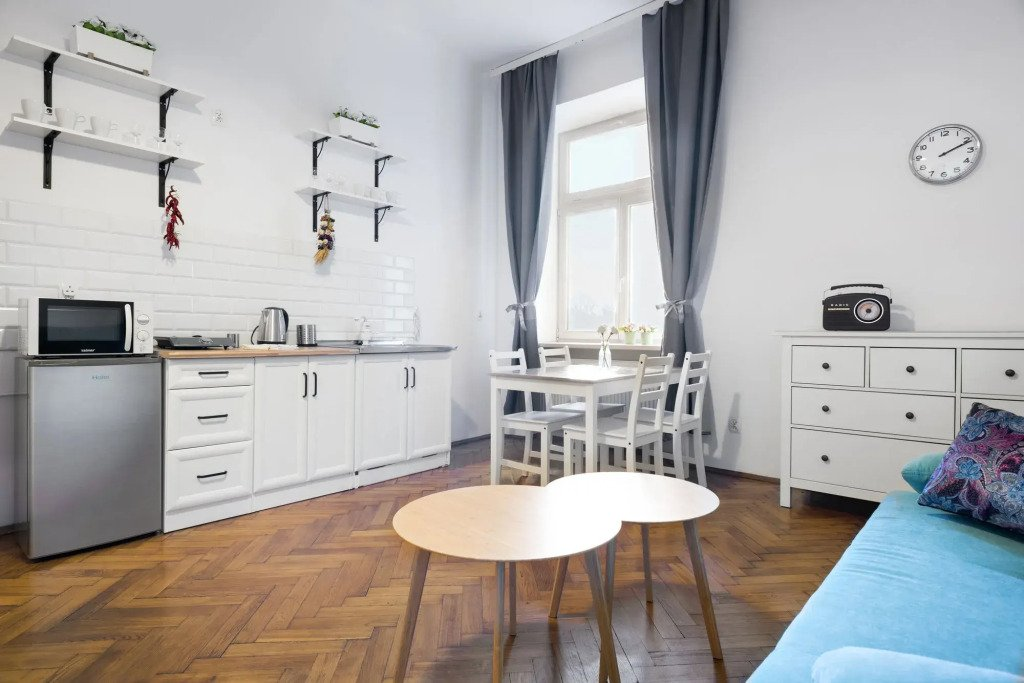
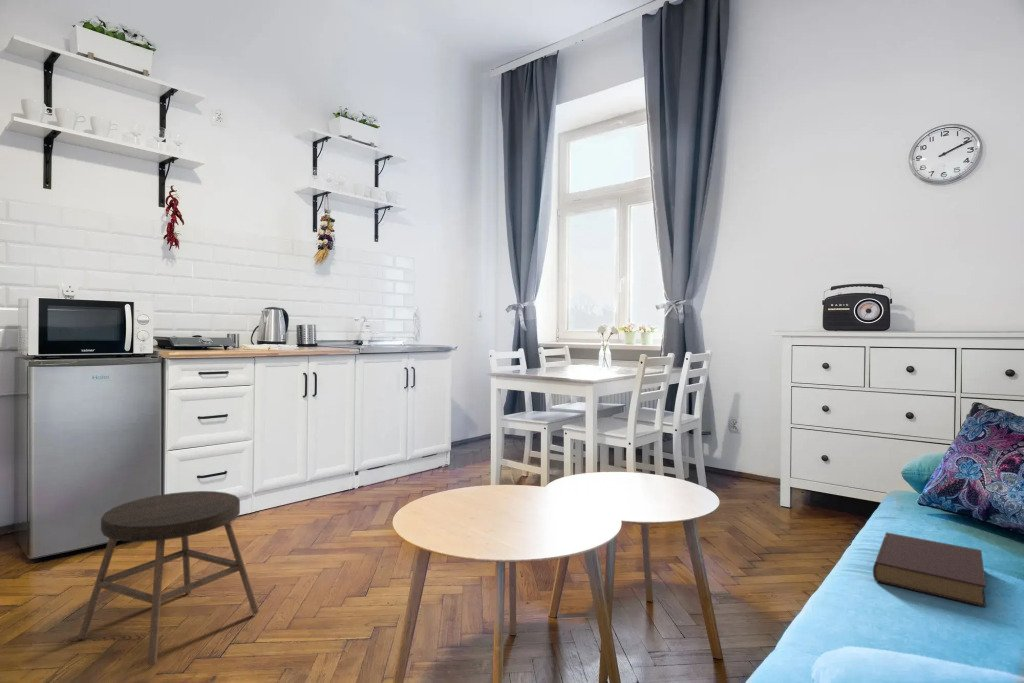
+ stool [78,490,260,667]
+ book [872,531,987,608]
